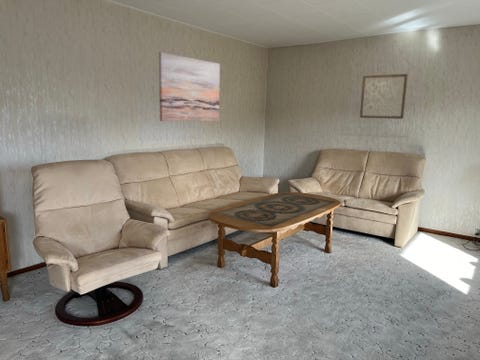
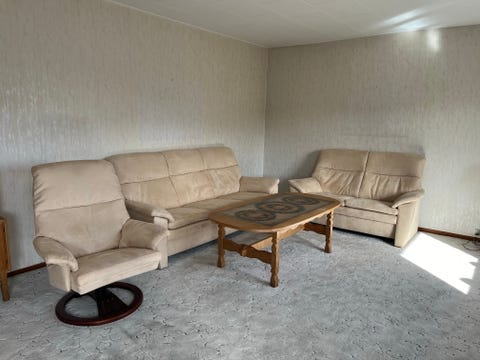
- wall art [158,51,221,122]
- wall art [359,73,409,120]
